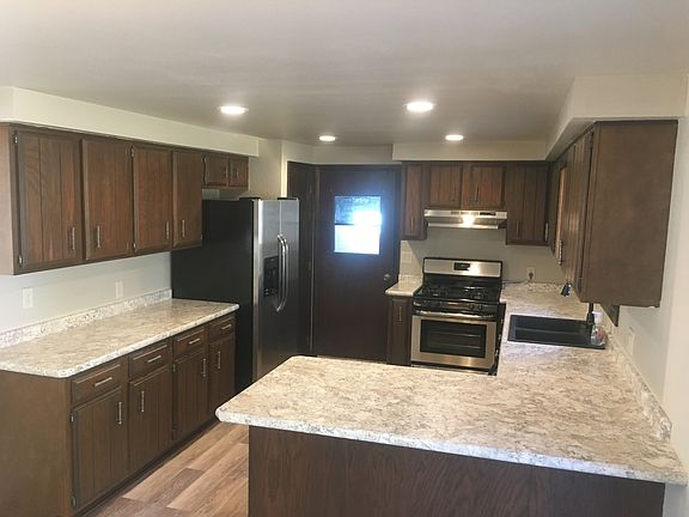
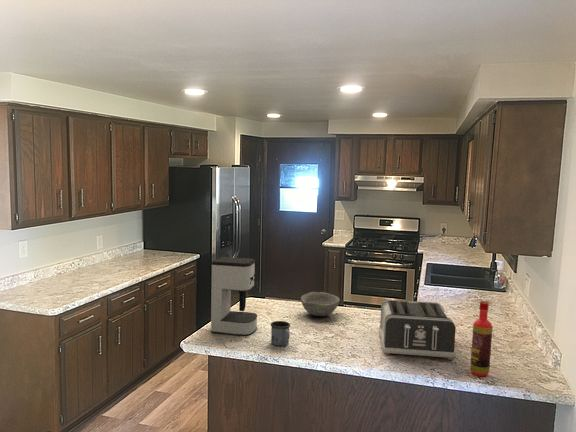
+ bottle [469,300,493,377]
+ mug [270,320,291,347]
+ toaster [378,299,457,361]
+ coffee maker [210,256,258,337]
+ bowl [300,291,341,317]
